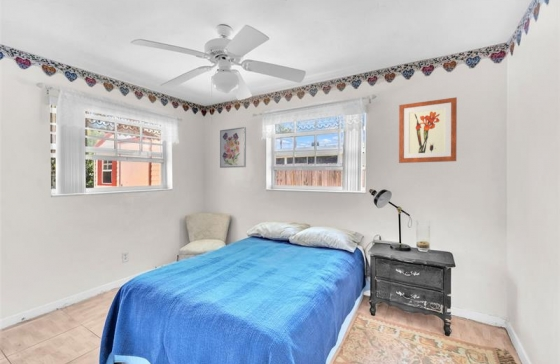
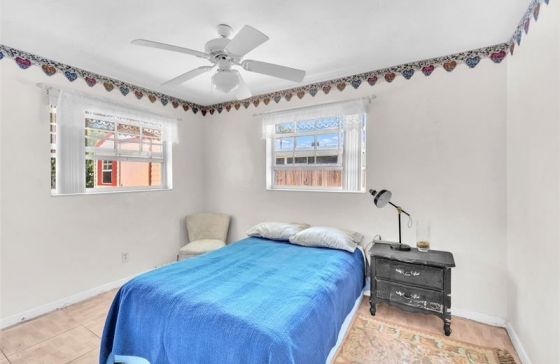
- wall art [219,126,247,169]
- wall art [398,96,458,164]
